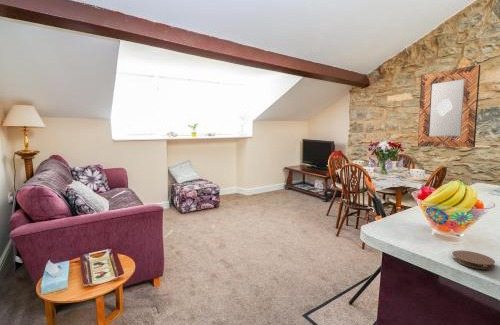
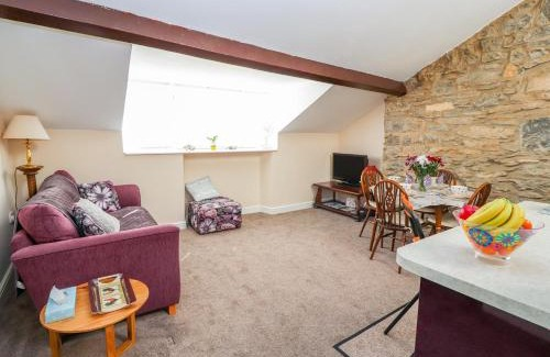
- coaster [451,249,496,270]
- home mirror [417,64,481,148]
